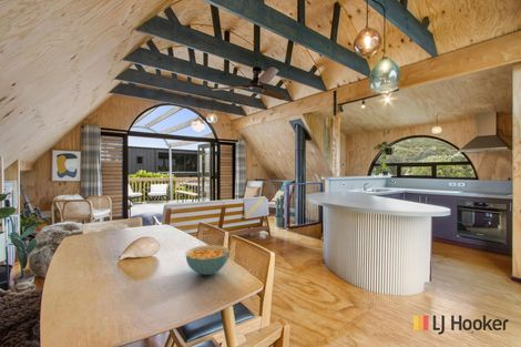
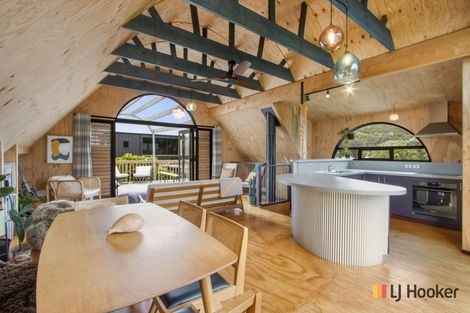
- cereal bowl [185,244,231,276]
